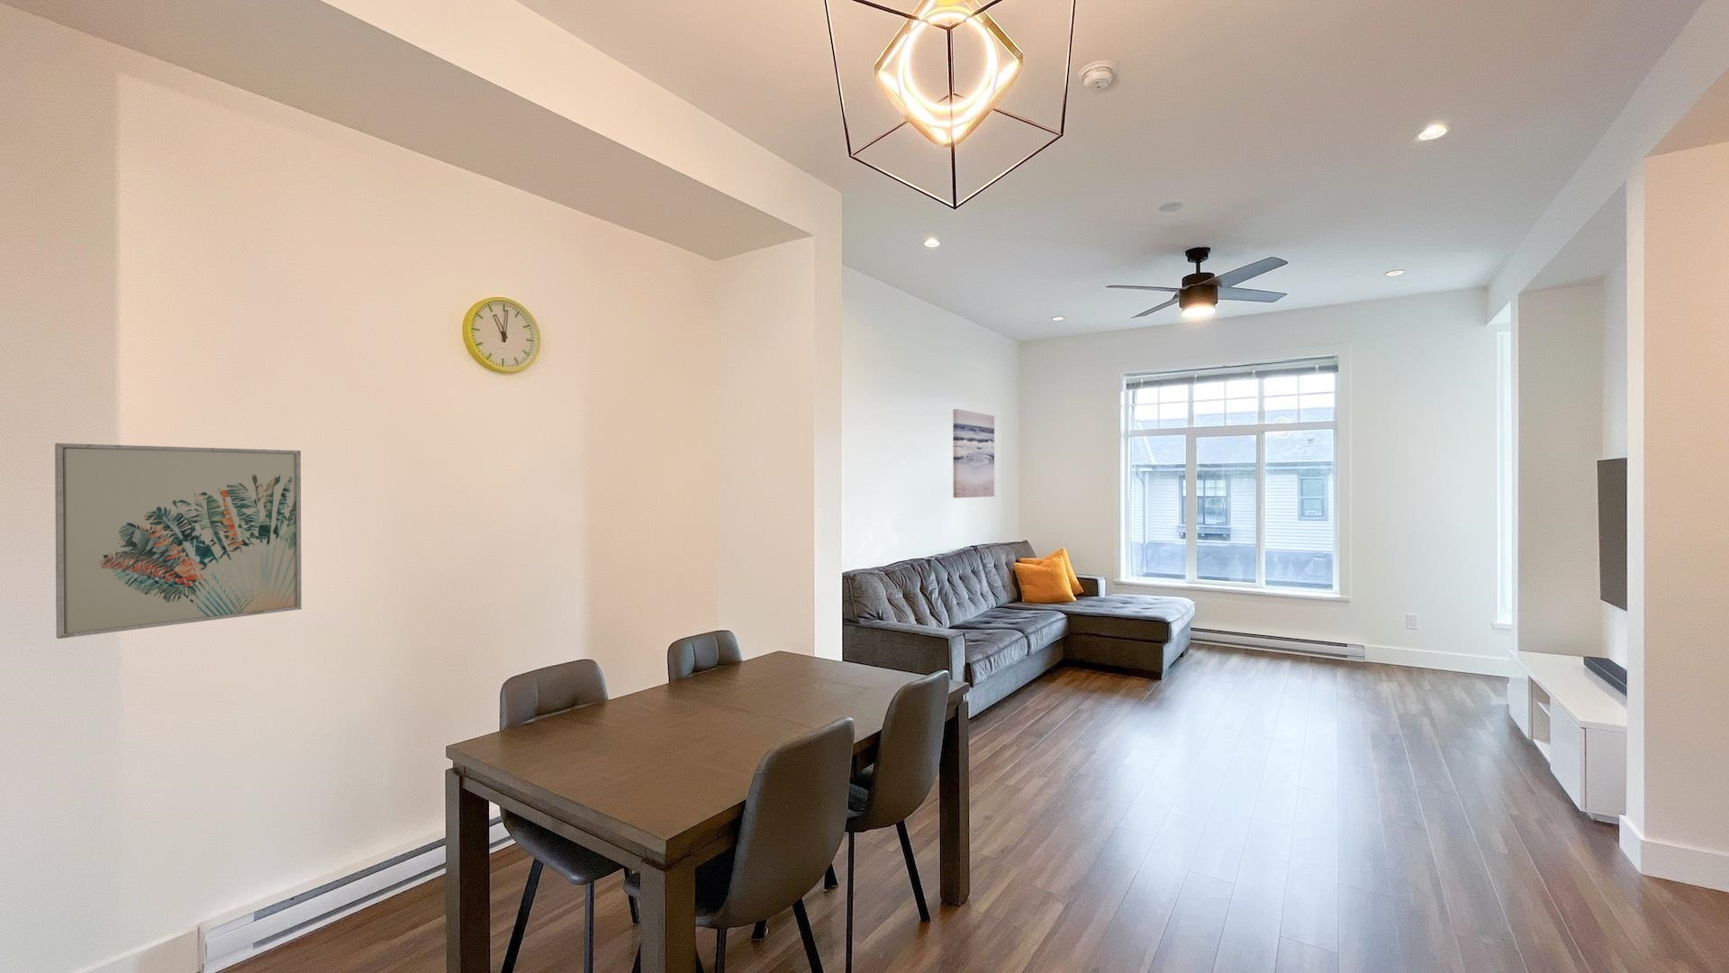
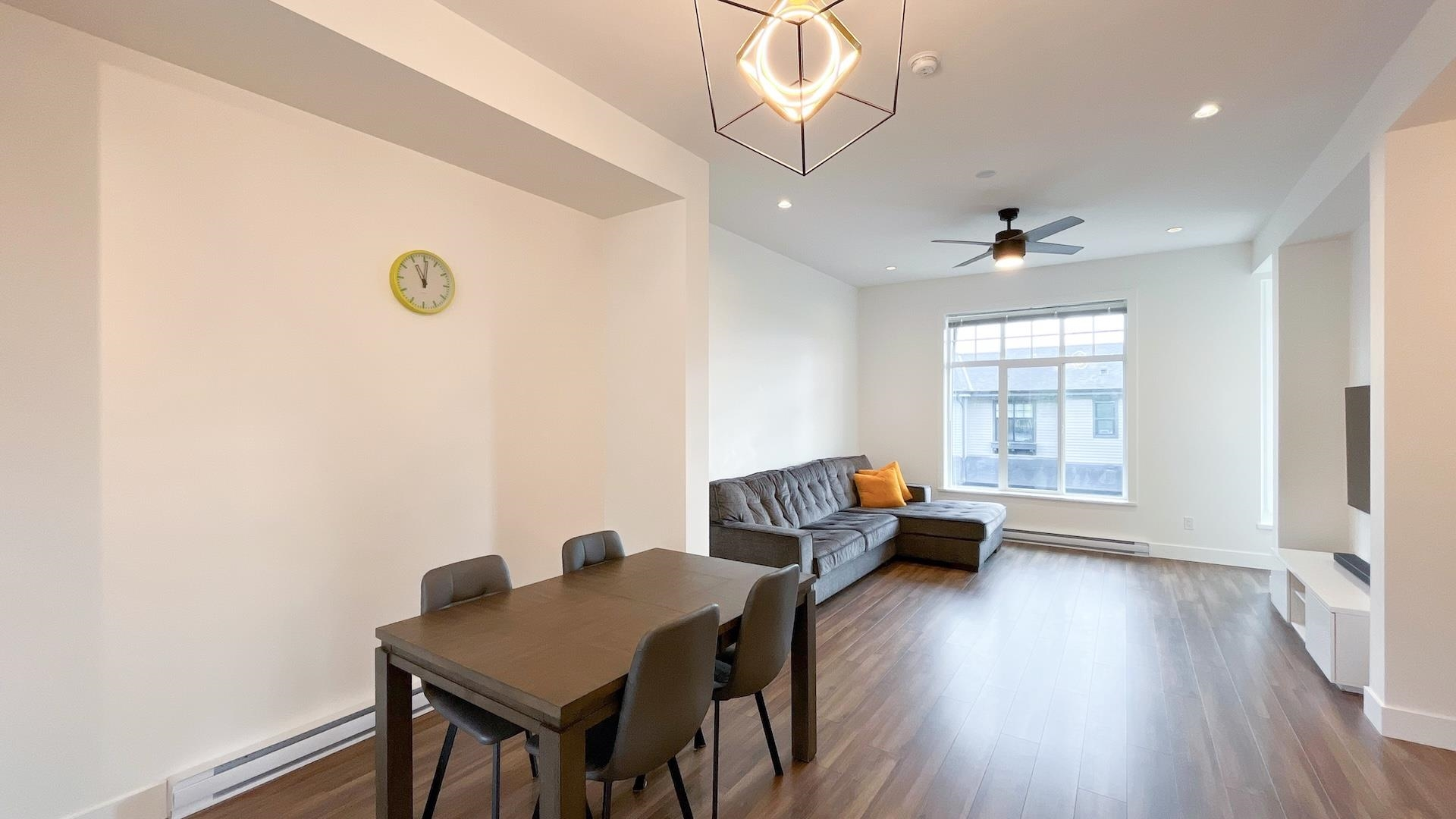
- wall art [952,409,995,499]
- wall art [53,442,303,639]
